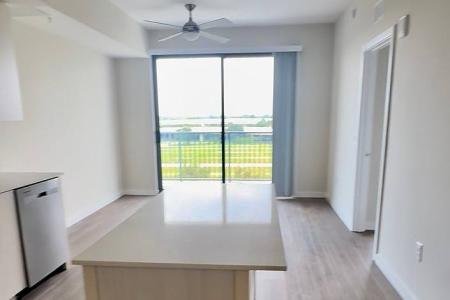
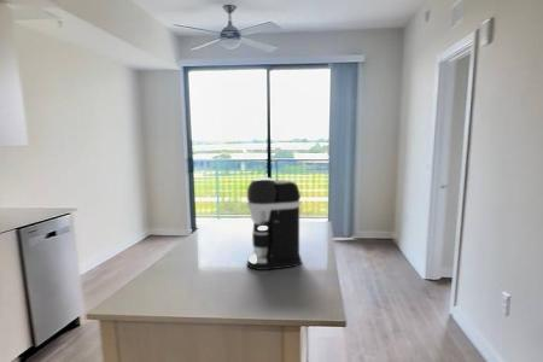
+ coffee maker [246,176,303,272]
